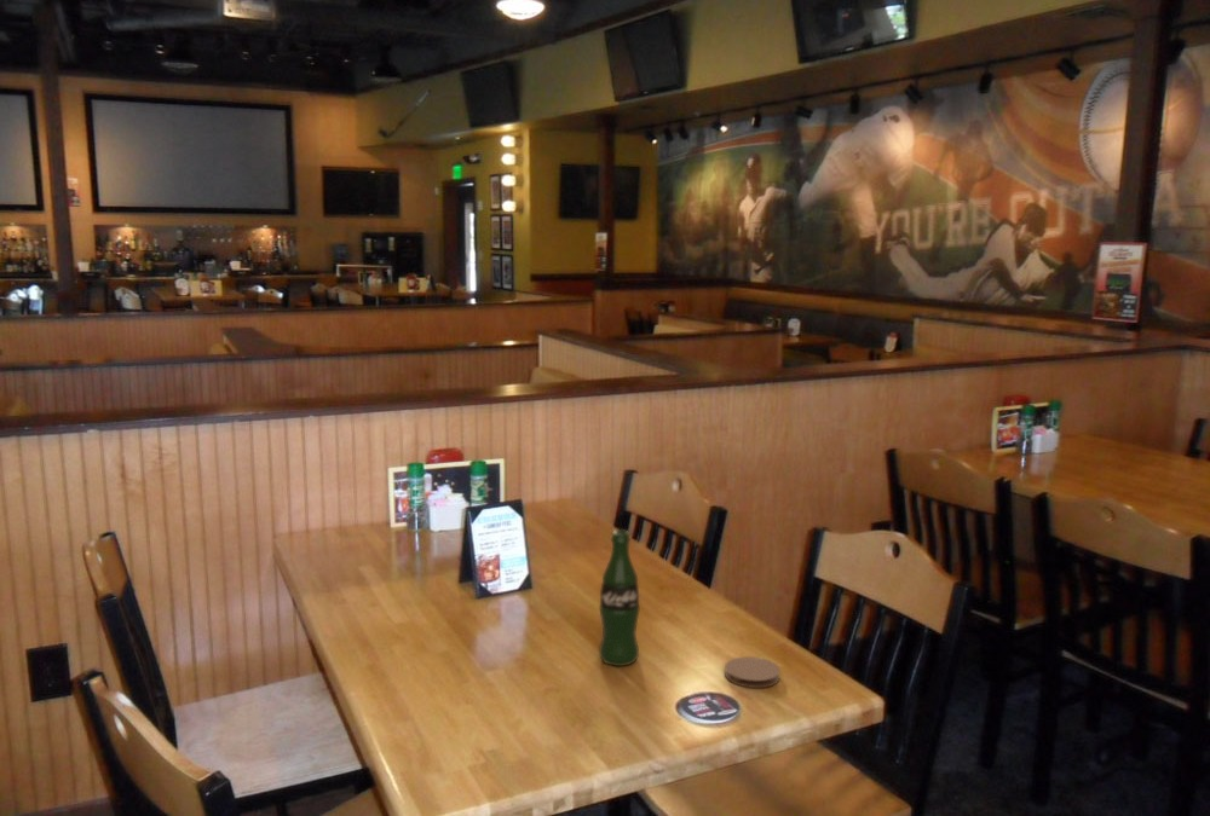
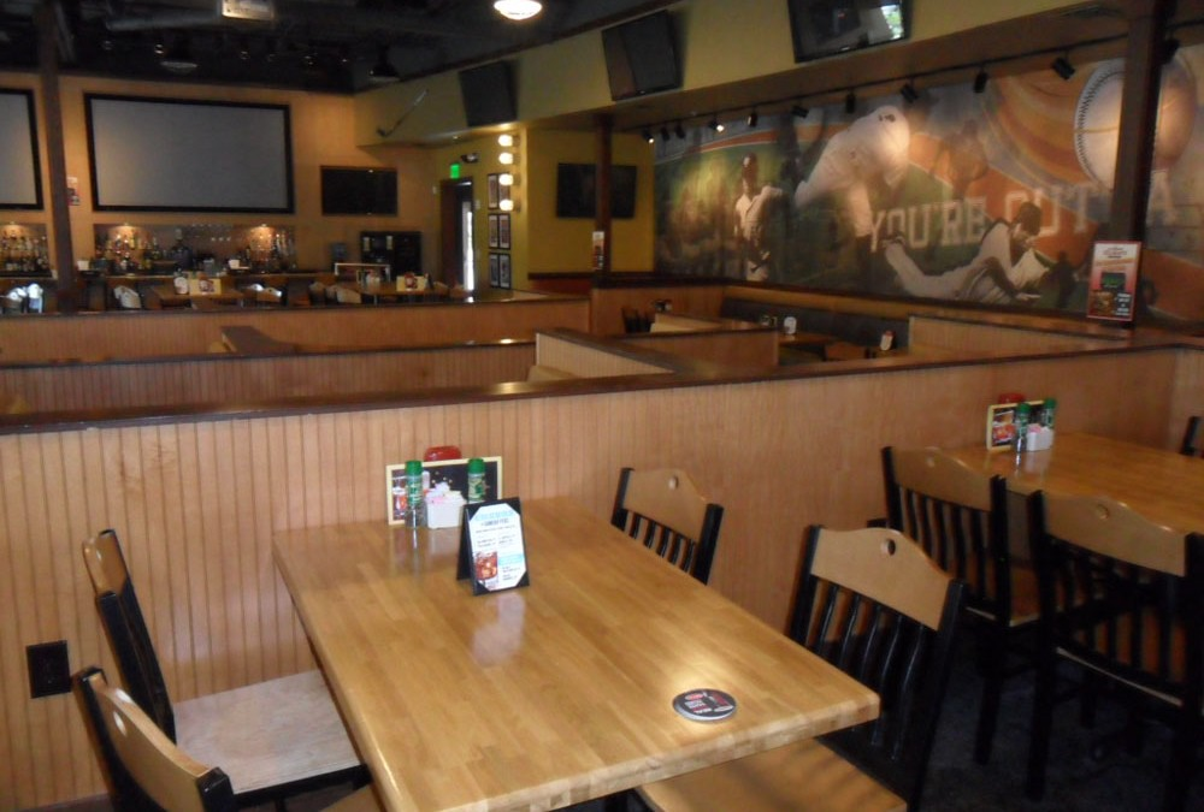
- coaster [724,655,782,689]
- beer bottle [598,528,641,667]
